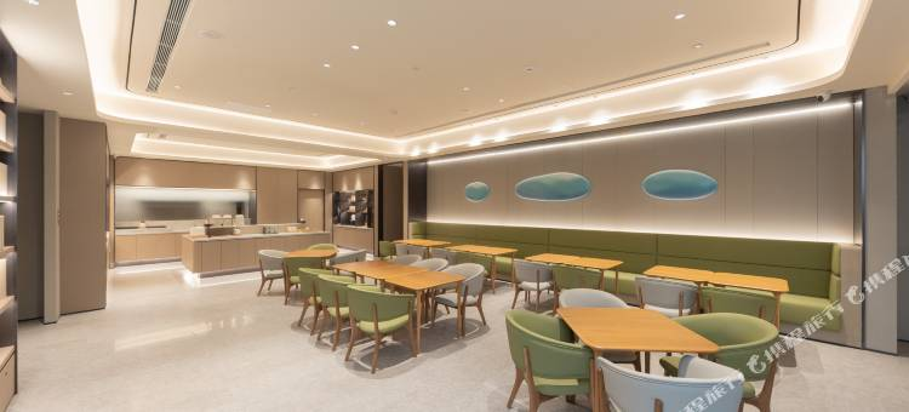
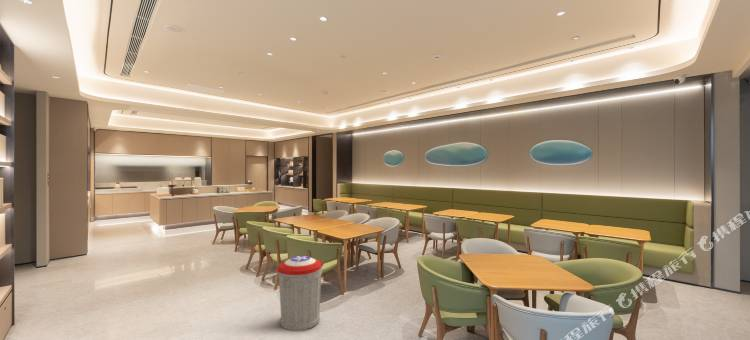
+ trash can [275,255,325,332]
